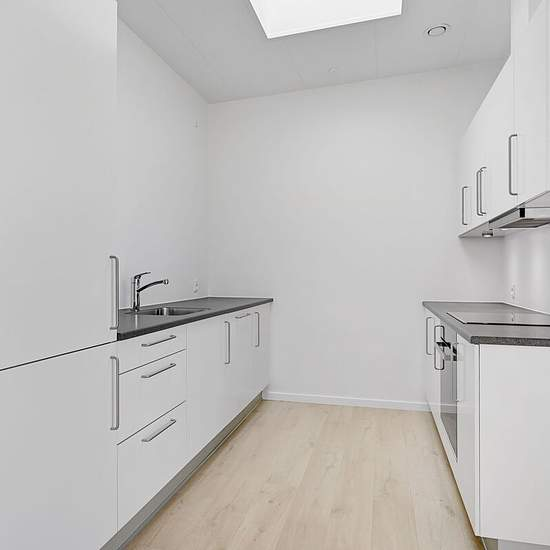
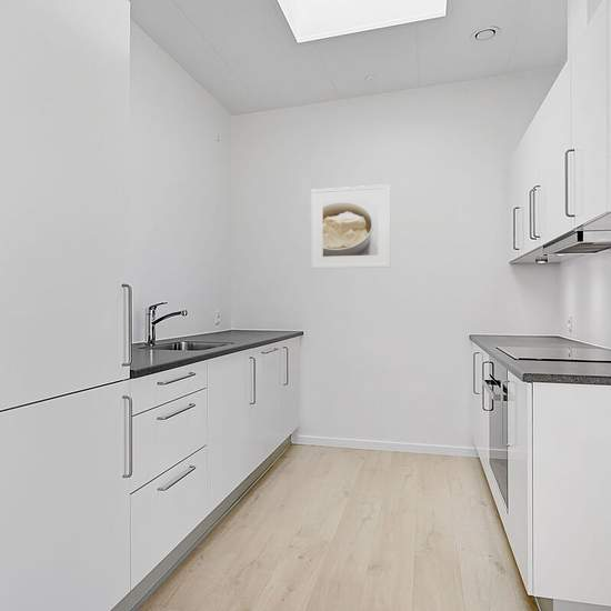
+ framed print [310,183,392,270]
